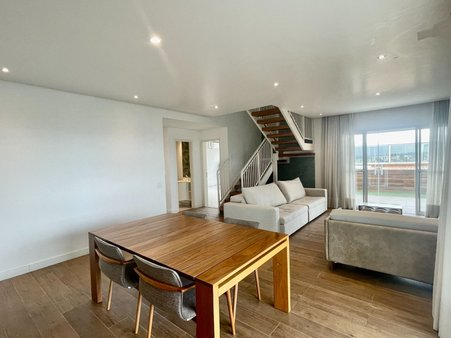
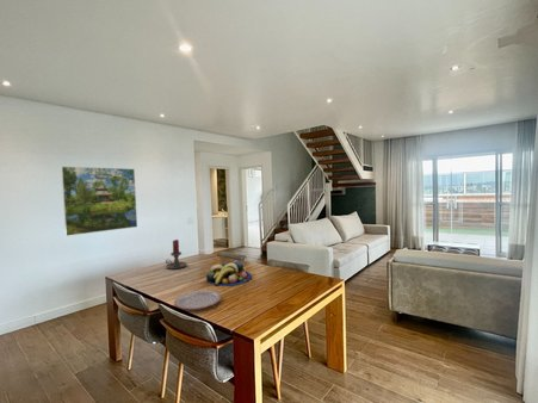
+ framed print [60,166,138,237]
+ fruit bowl [205,259,253,287]
+ candle holder [165,238,187,271]
+ plate [173,289,223,311]
